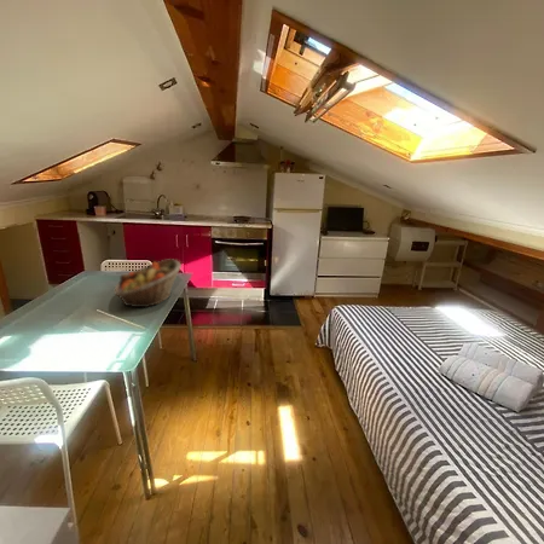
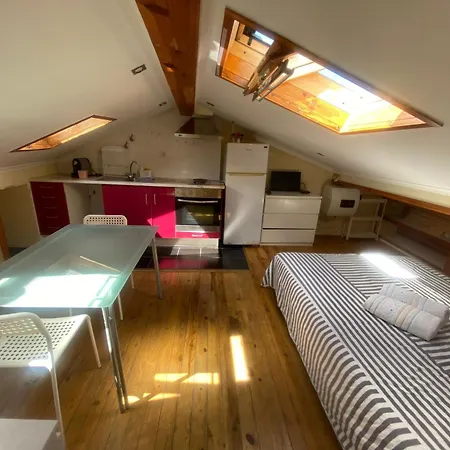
- fruit basket [112,257,183,308]
